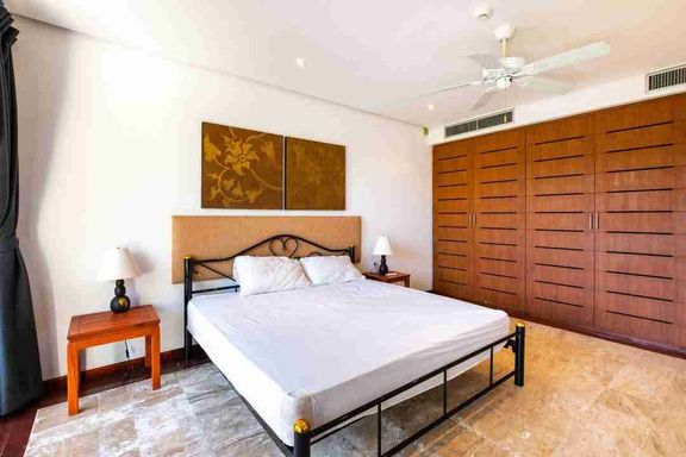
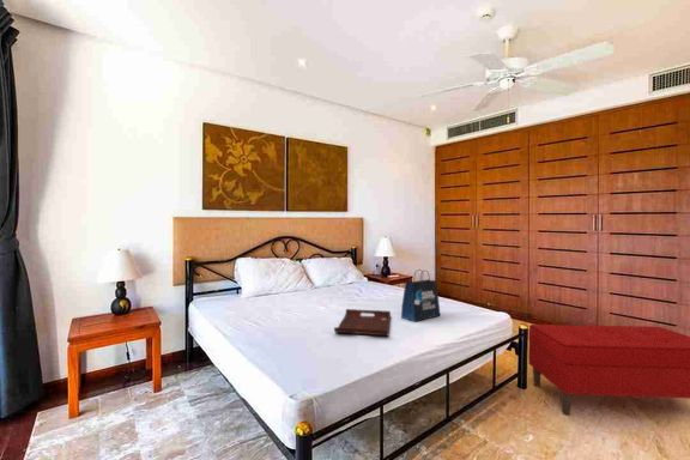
+ tote bag [400,268,442,323]
+ serving tray [333,308,392,337]
+ bench [527,323,690,416]
